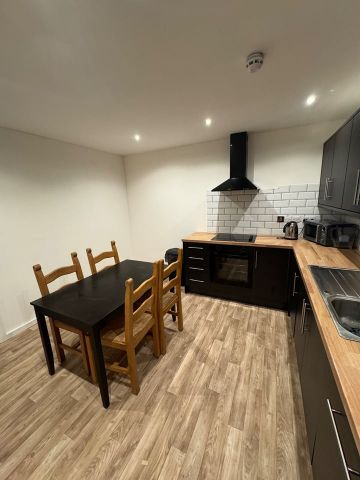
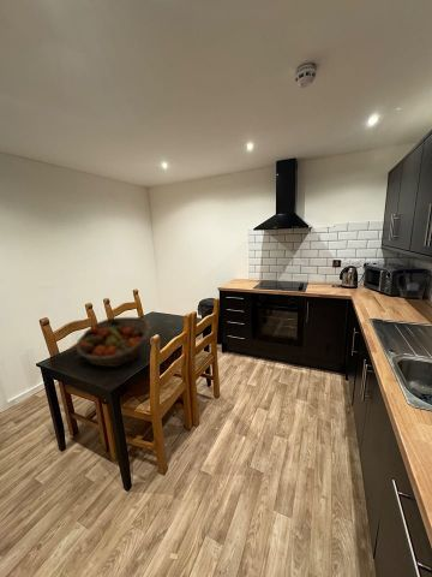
+ fruit basket [74,316,151,368]
